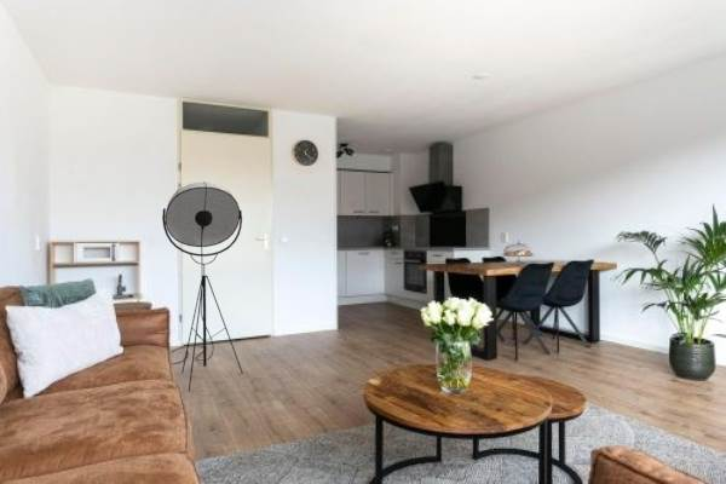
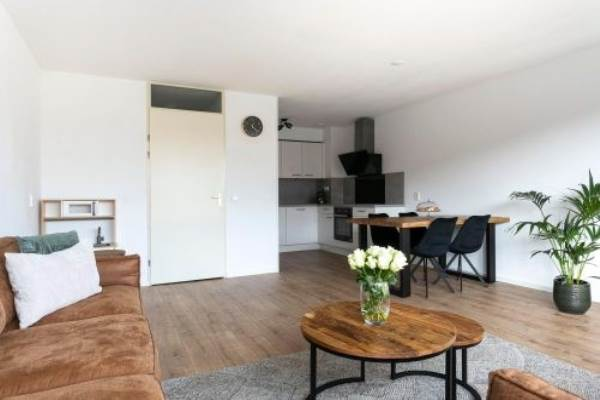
- floor lamp [161,180,244,392]
